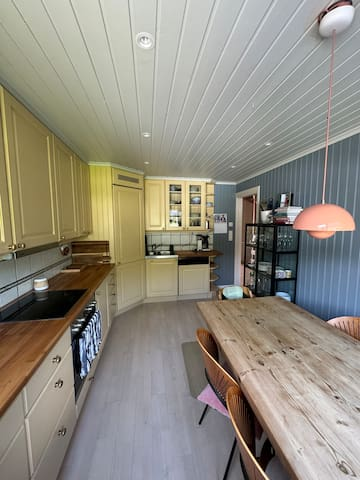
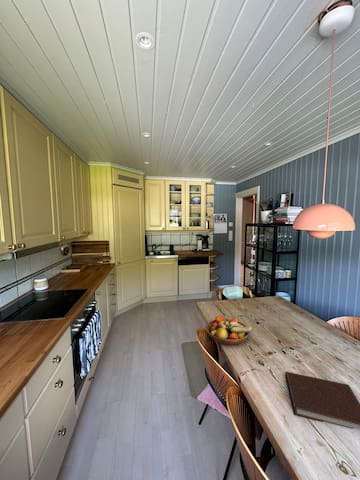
+ fruit bowl [204,315,254,346]
+ notebook [284,371,360,431]
